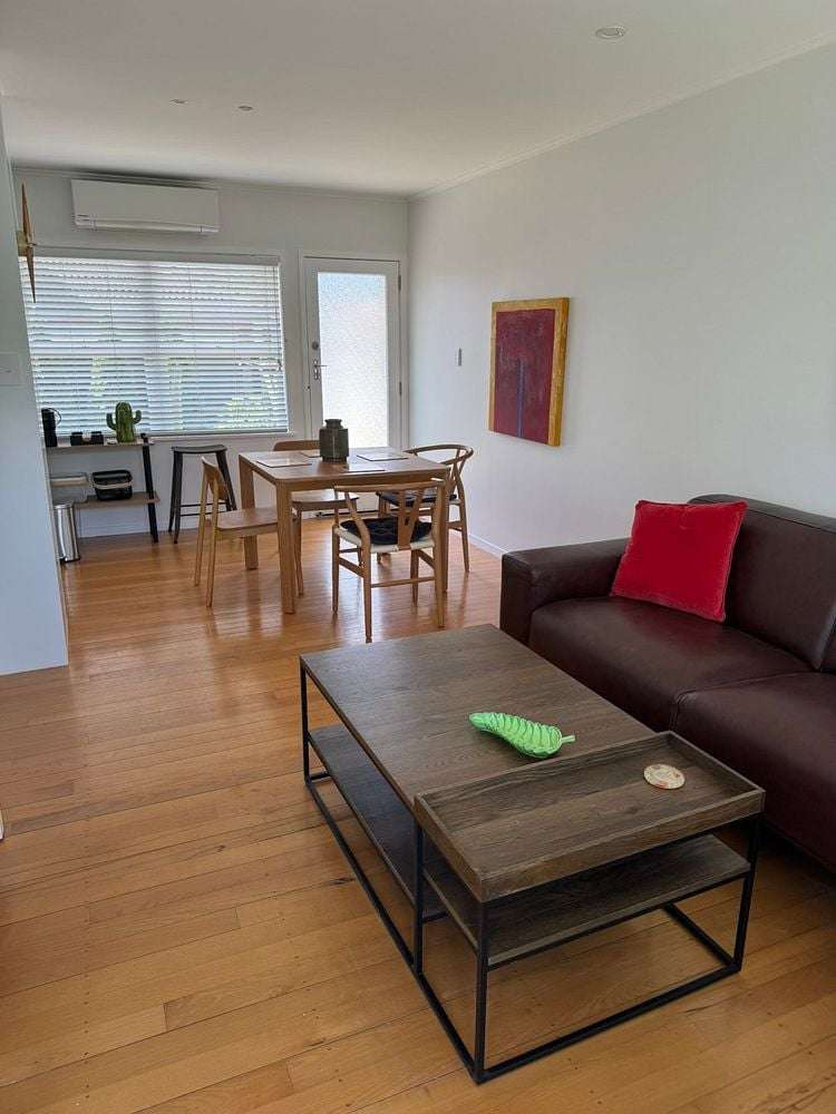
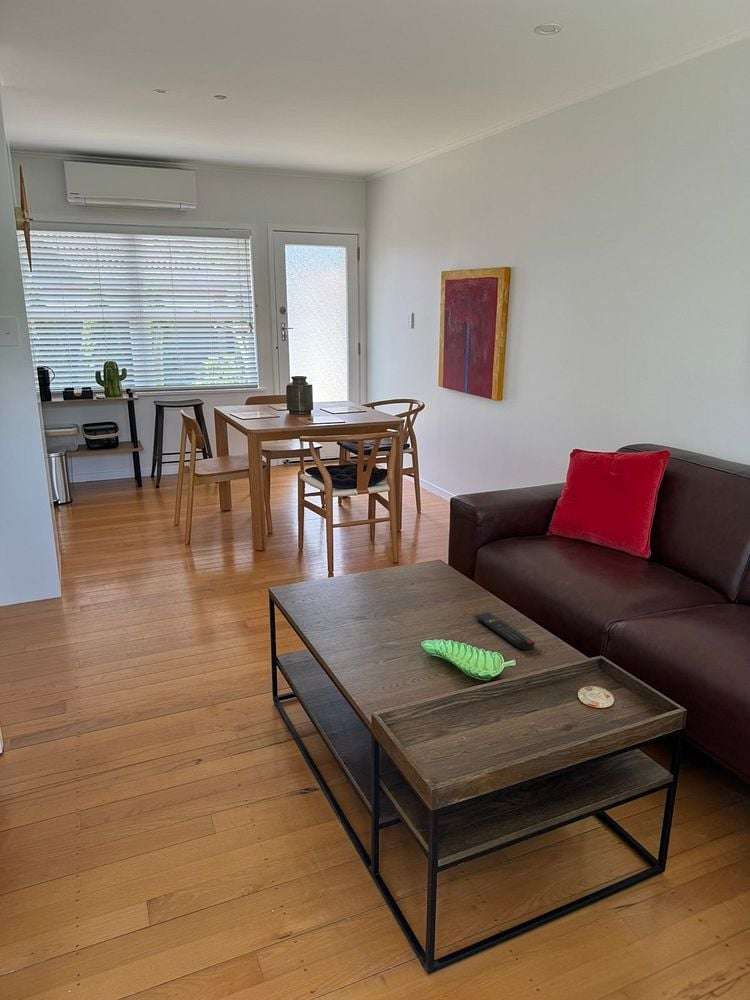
+ remote control [473,611,536,651]
